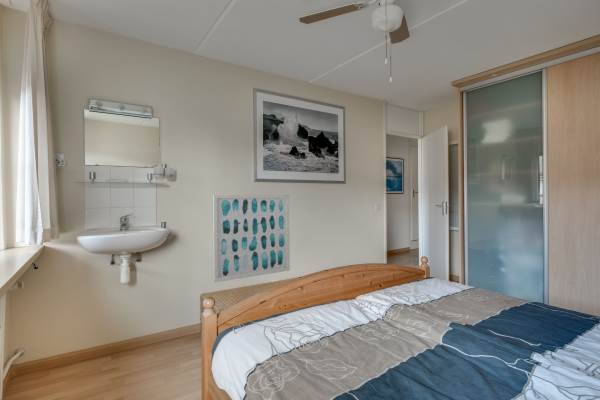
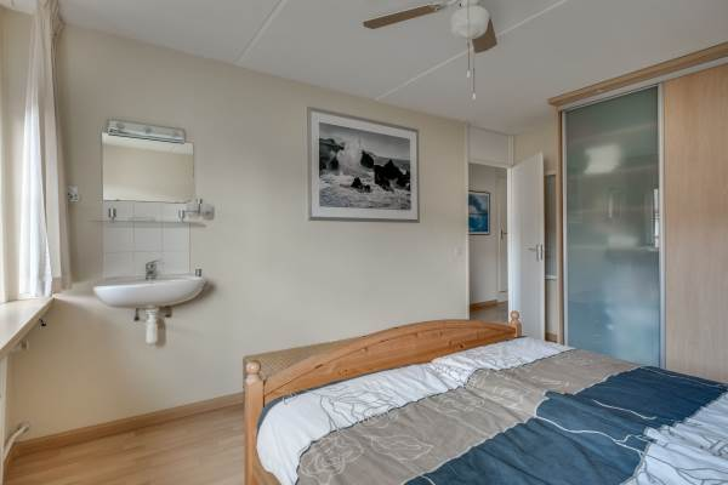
- wall art [212,194,291,284]
